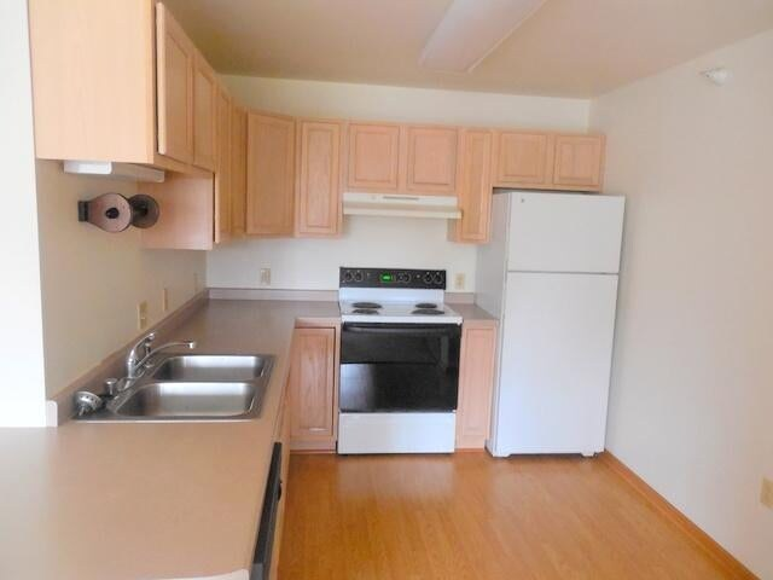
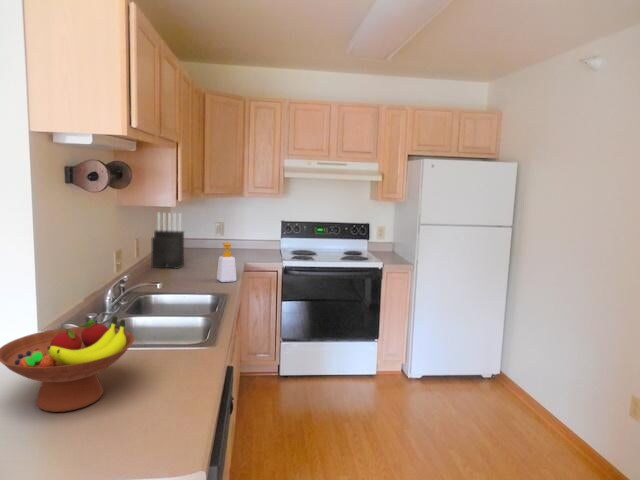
+ soap bottle [216,241,238,283]
+ knife block [151,212,185,270]
+ fruit bowl [0,315,135,413]
